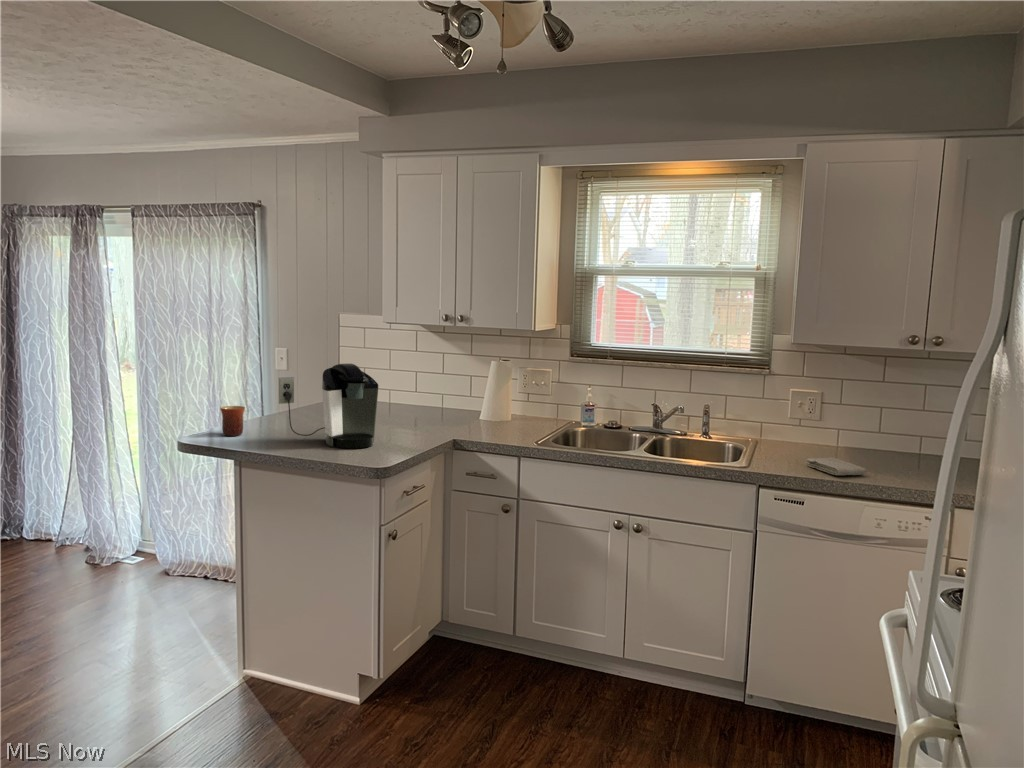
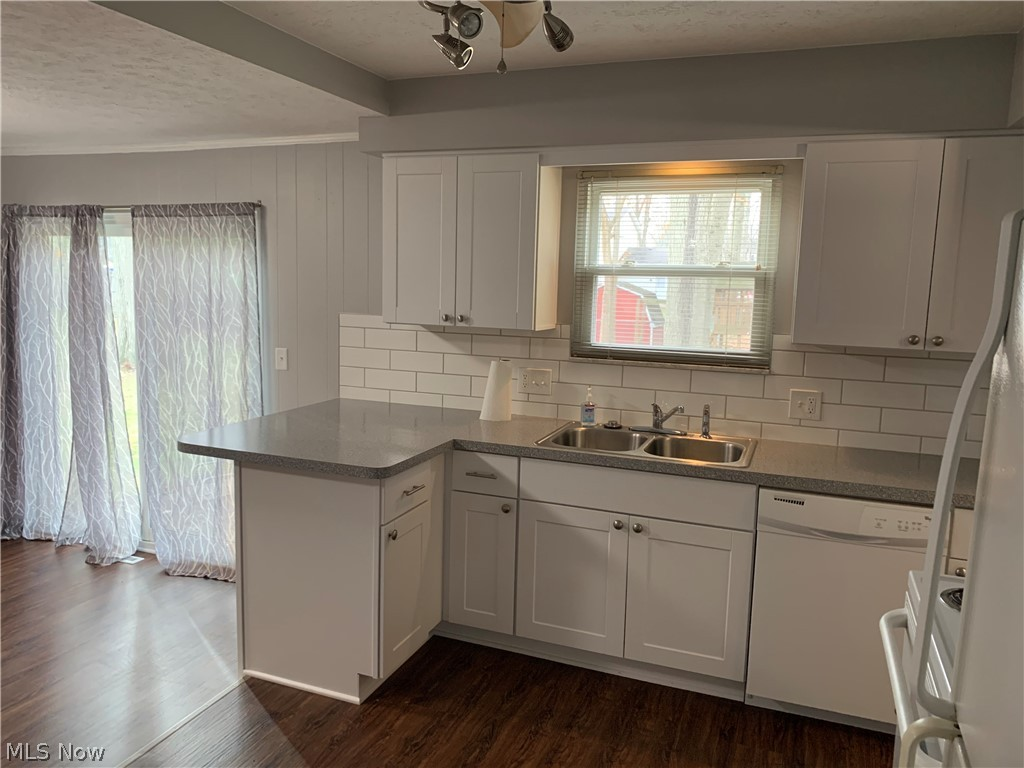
- mug [219,405,246,437]
- washcloth [805,457,867,476]
- coffee maker [278,362,379,449]
